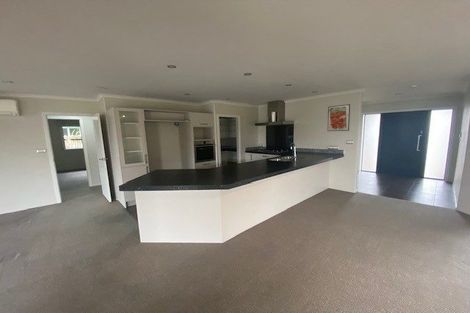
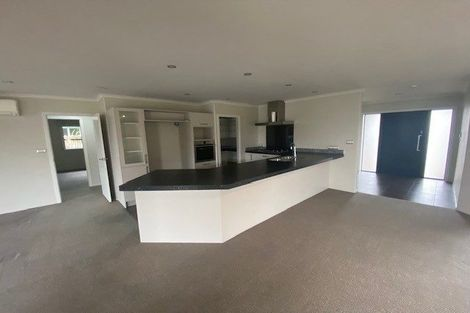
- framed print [327,103,351,132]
